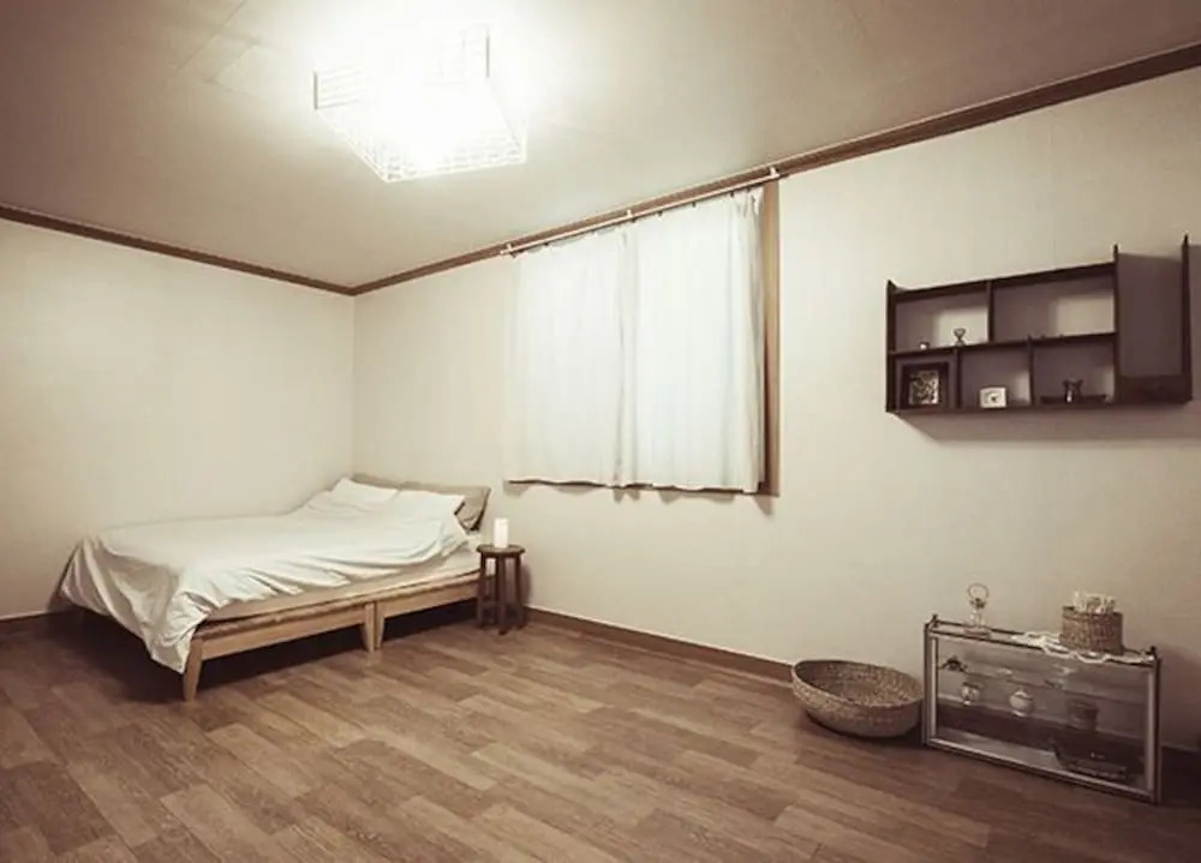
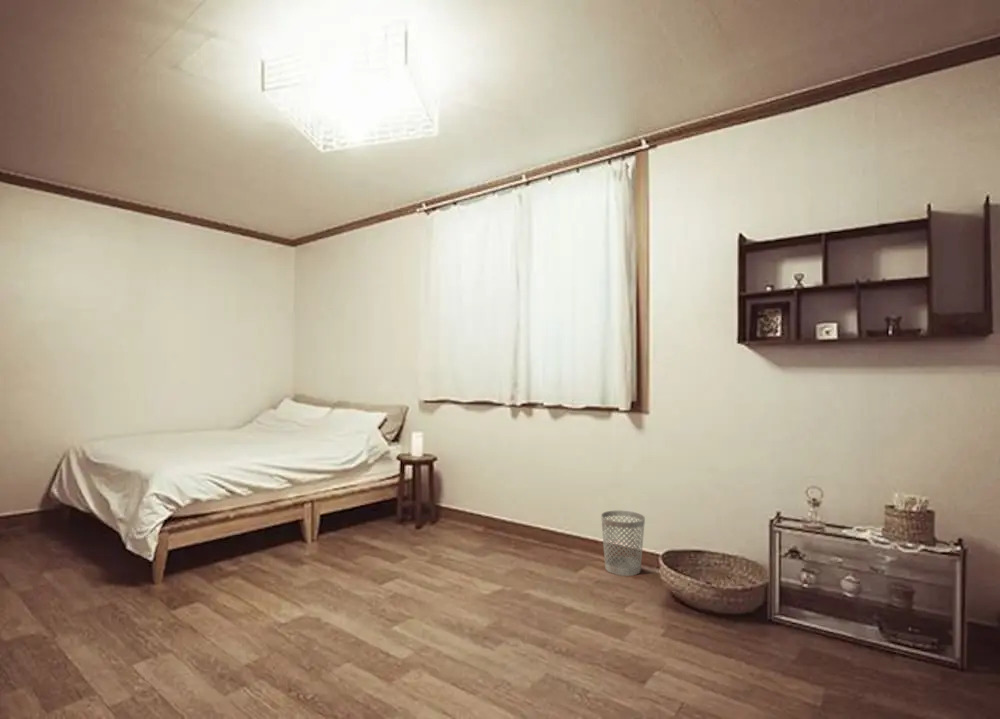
+ wastebasket [600,509,646,577]
